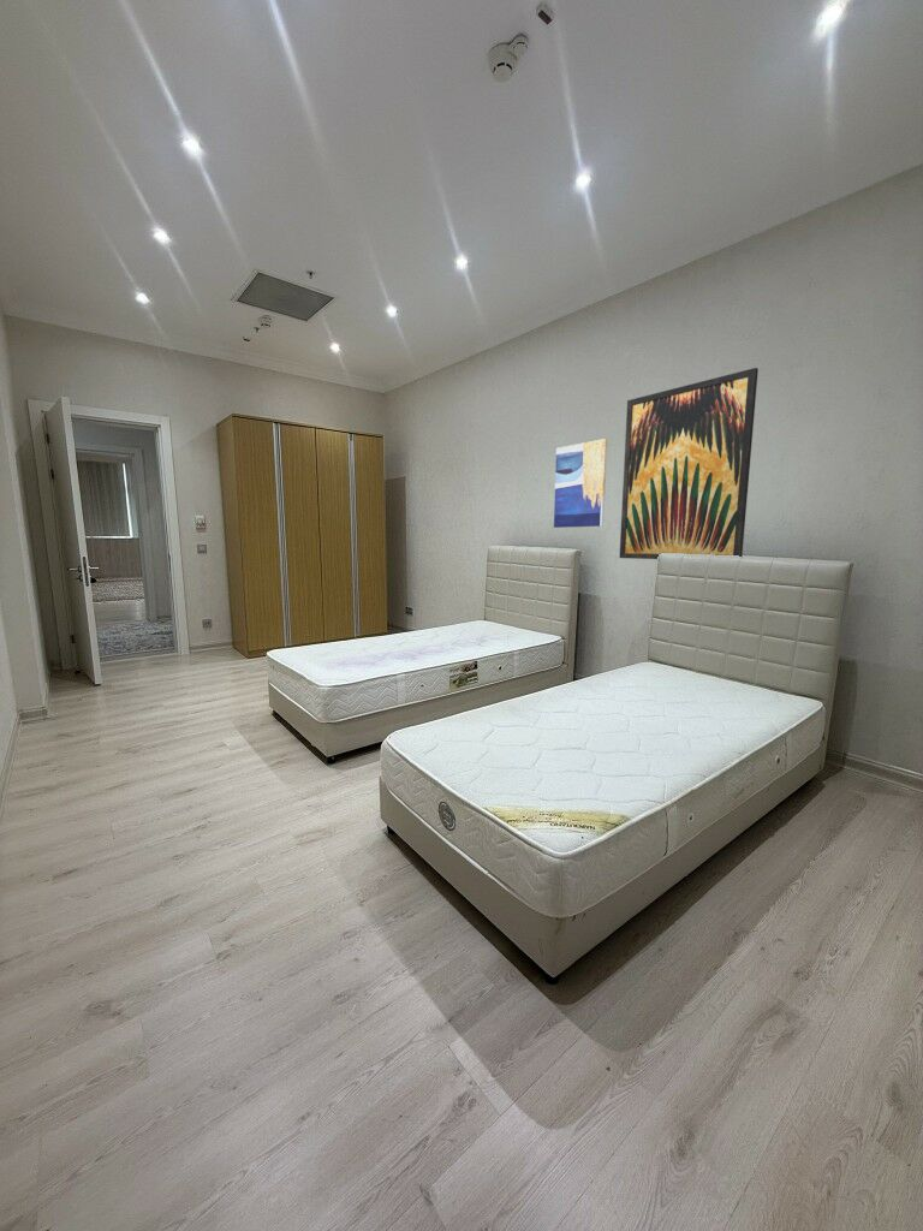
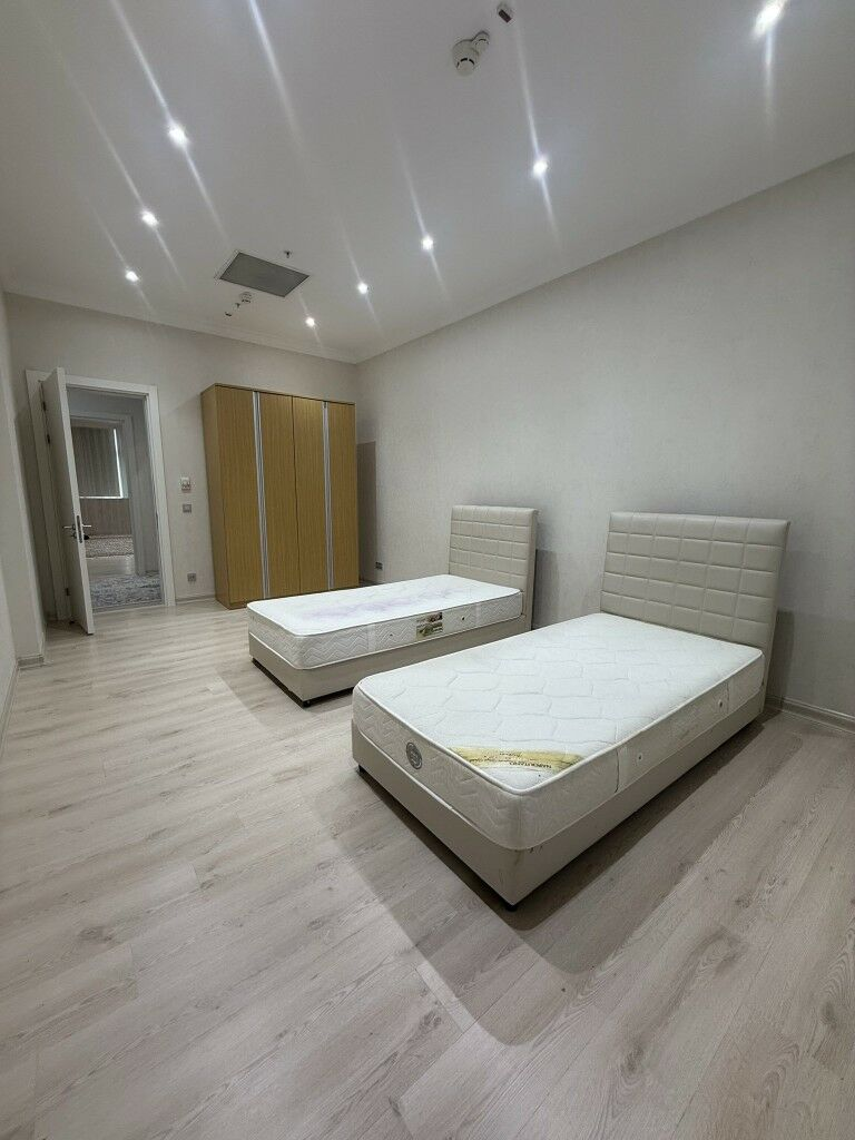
- wall art [618,367,760,560]
- wall art [553,438,608,529]
